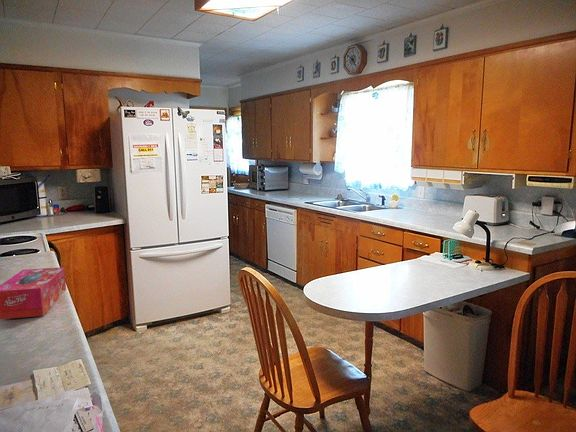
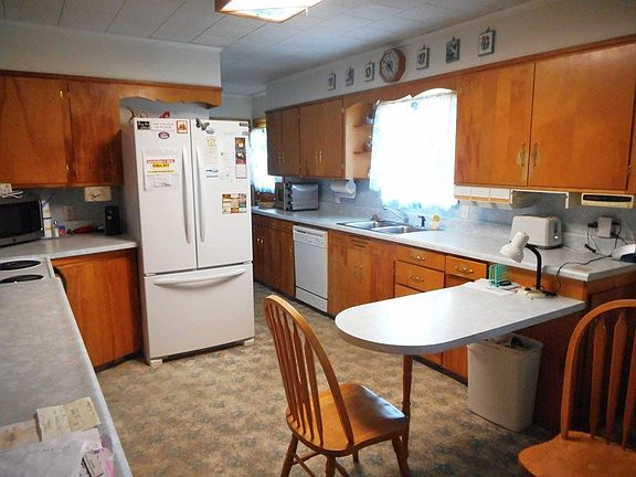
- tissue box [0,266,67,320]
